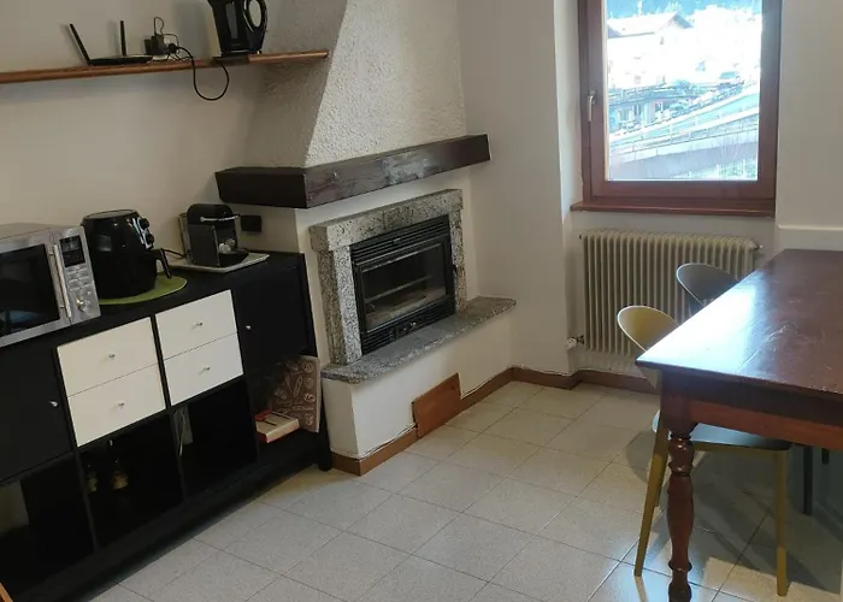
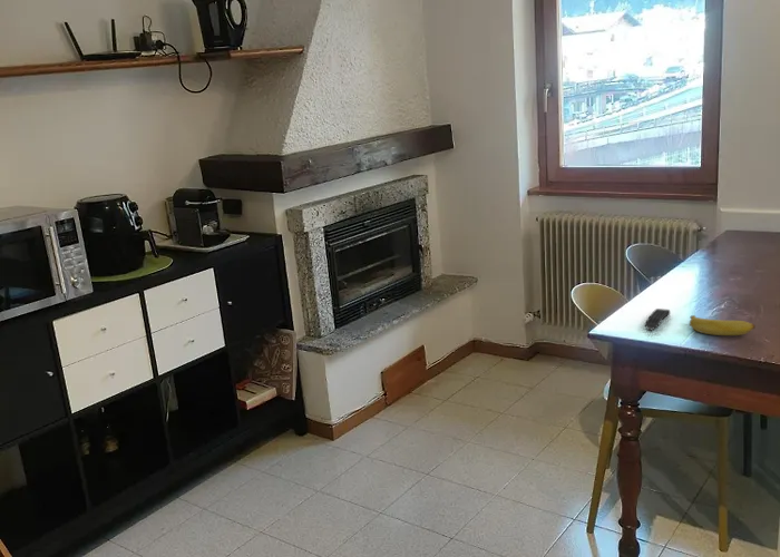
+ remote control [643,307,671,331]
+ banana [689,314,757,336]
